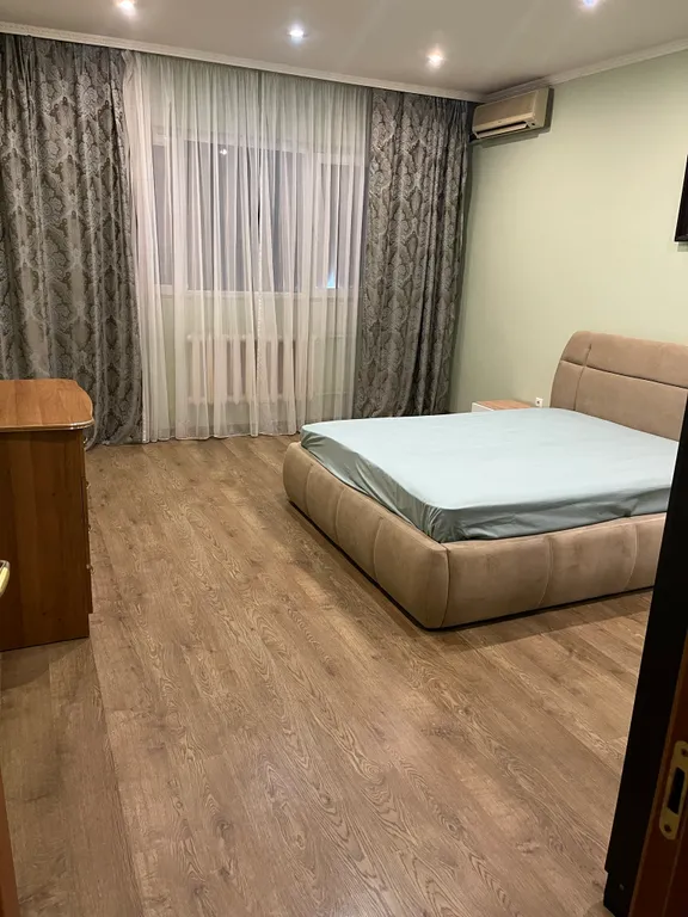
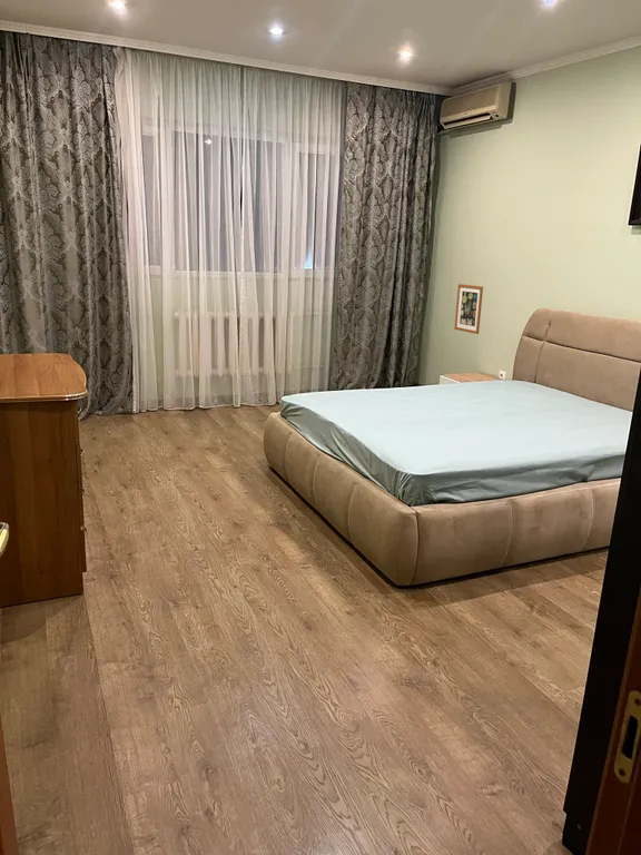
+ wall art [454,283,484,335]
